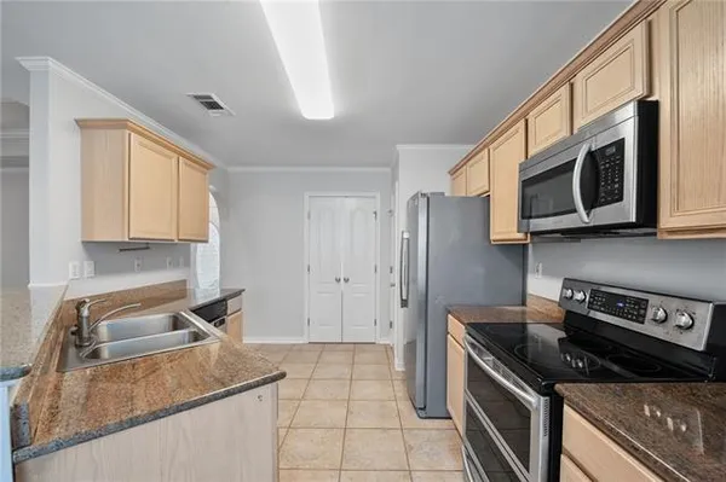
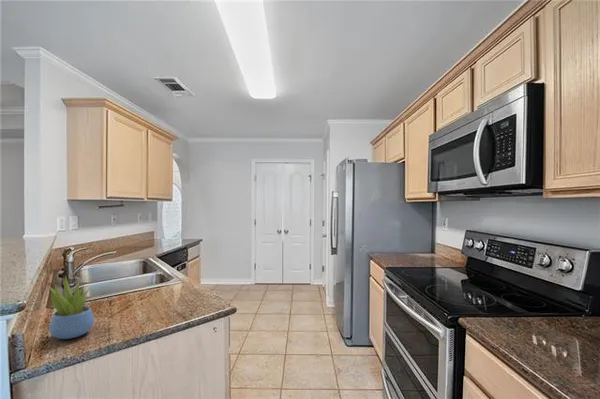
+ succulent plant [46,275,95,340]
